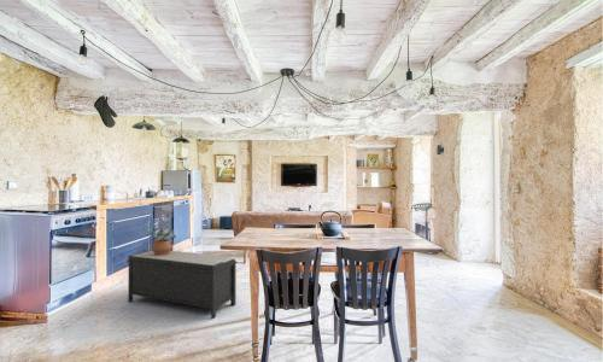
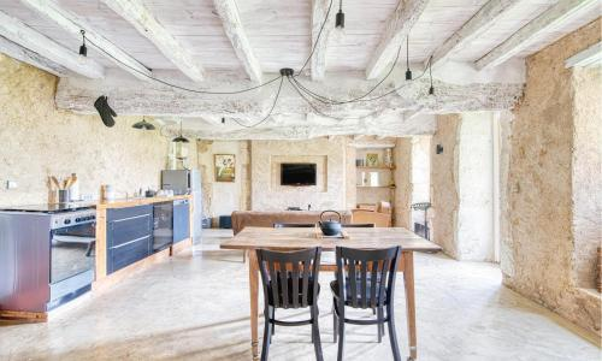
- bench [127,250,239,320]
- potted plant [150,226,177,256]
